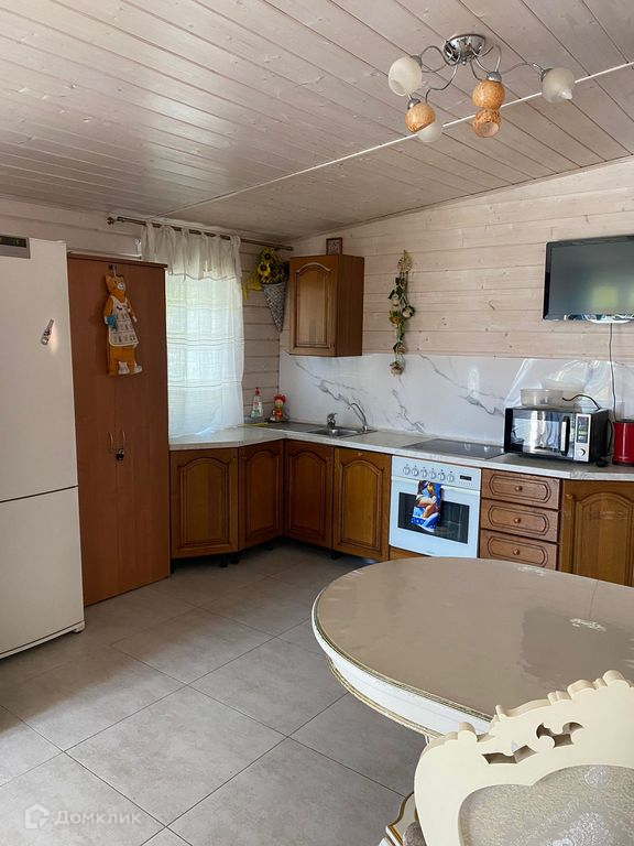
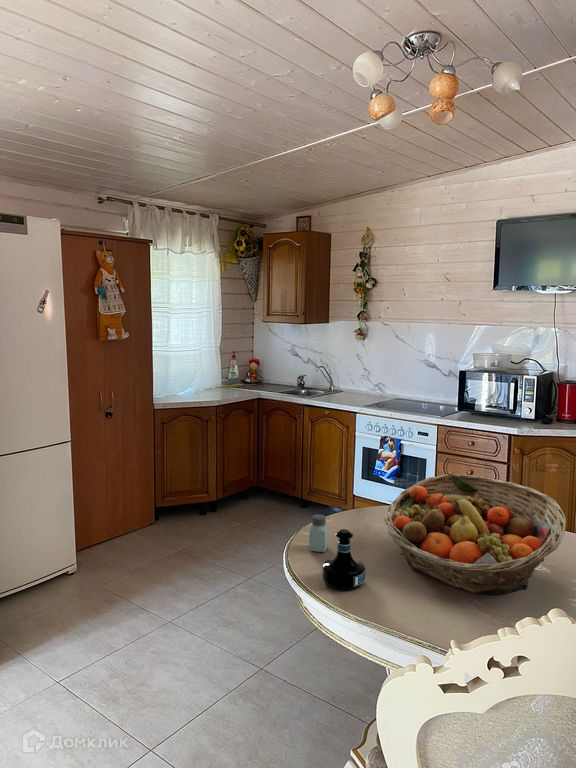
+ fruit basket [384,473,567,595]
+ saltshaker [308,514,329,553]
+ tequila bottle [321,528,366,592]
